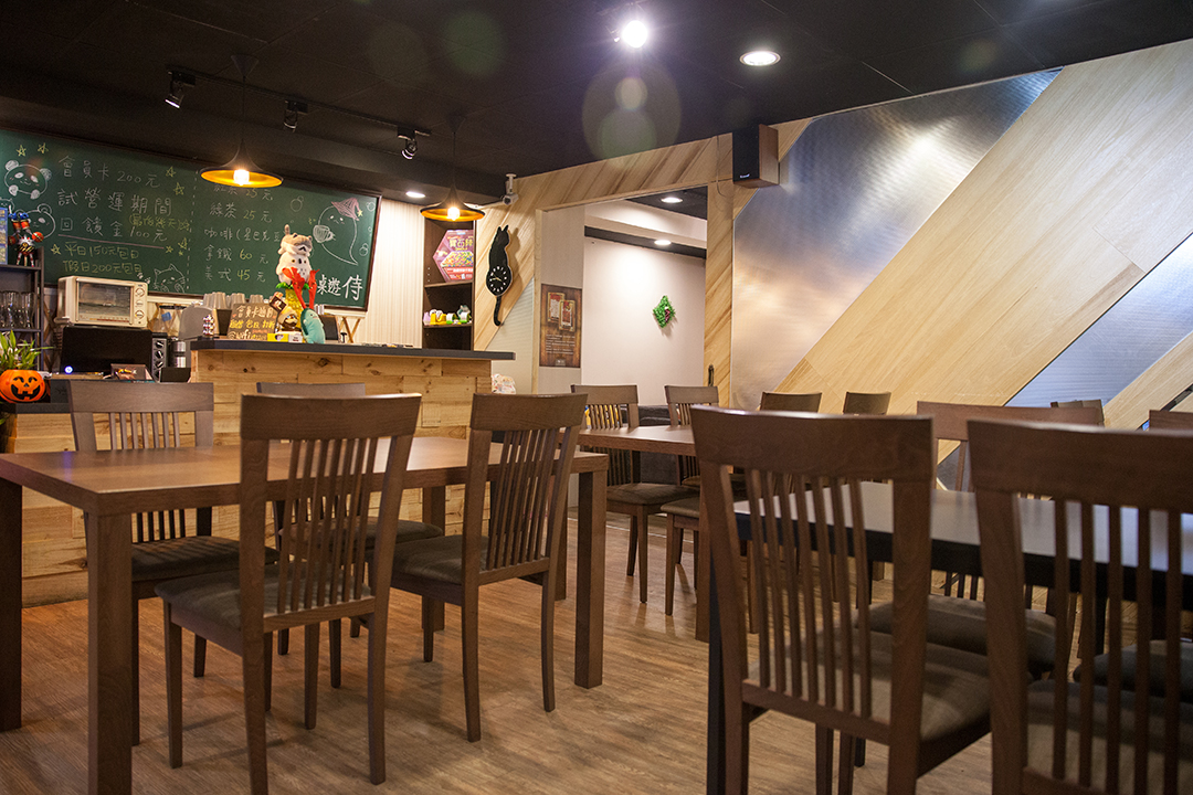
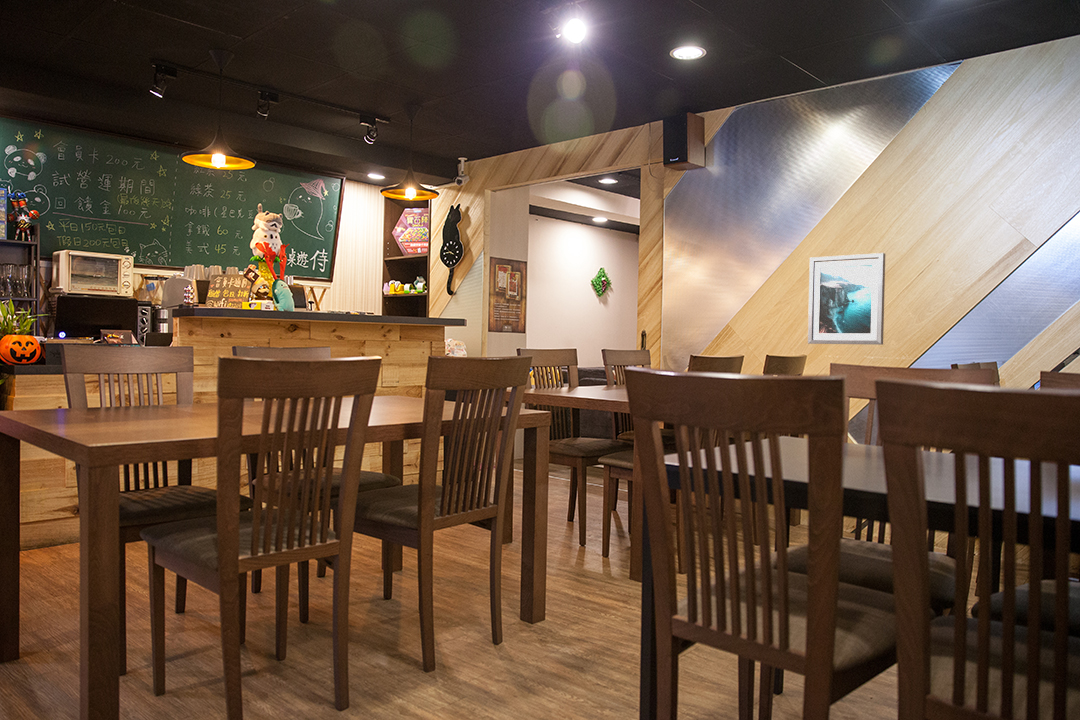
+ wall art [807,252,886,346]
